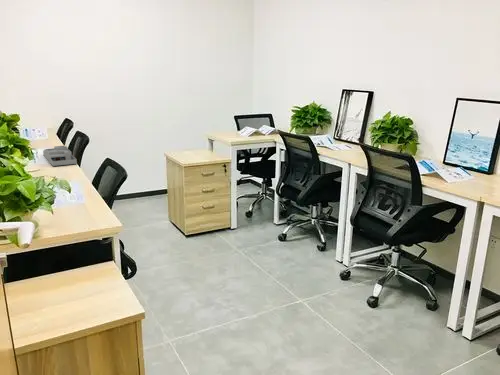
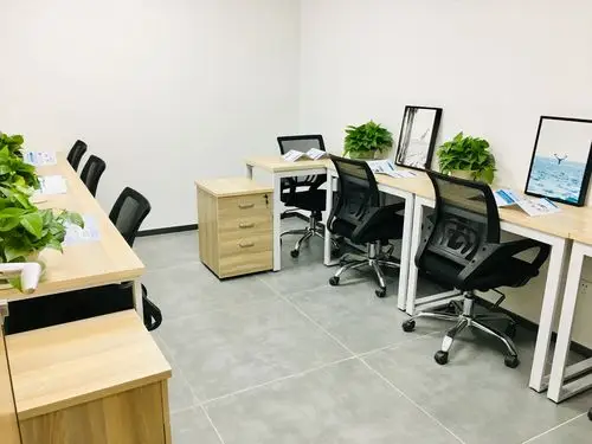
- desk organizer [42,145,78,167]
